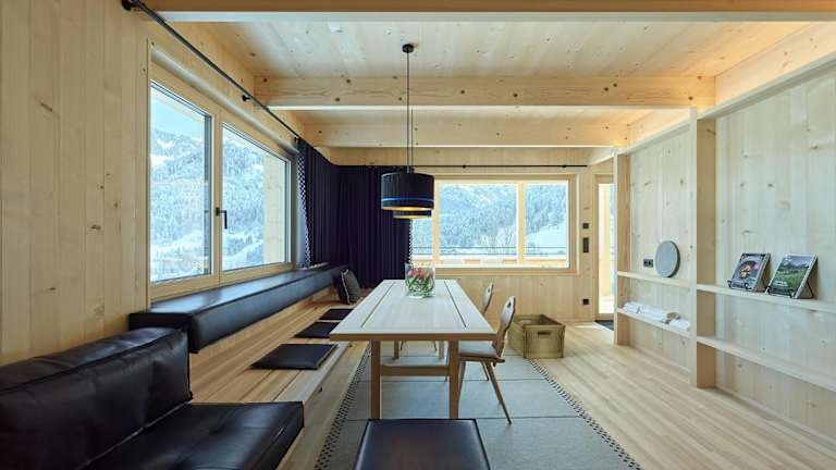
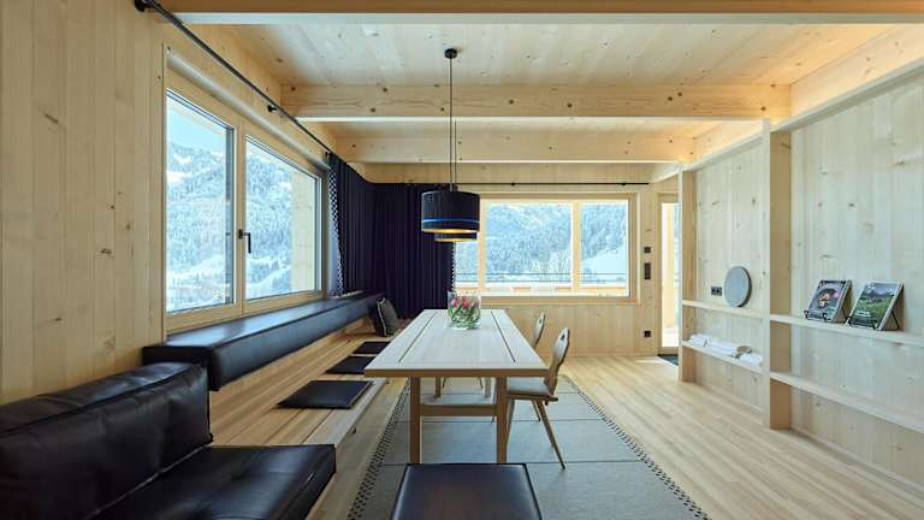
- hamper [506,313,567,359]
